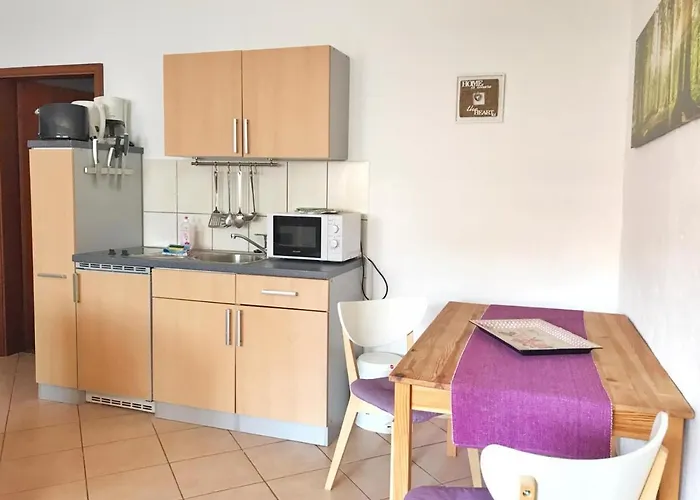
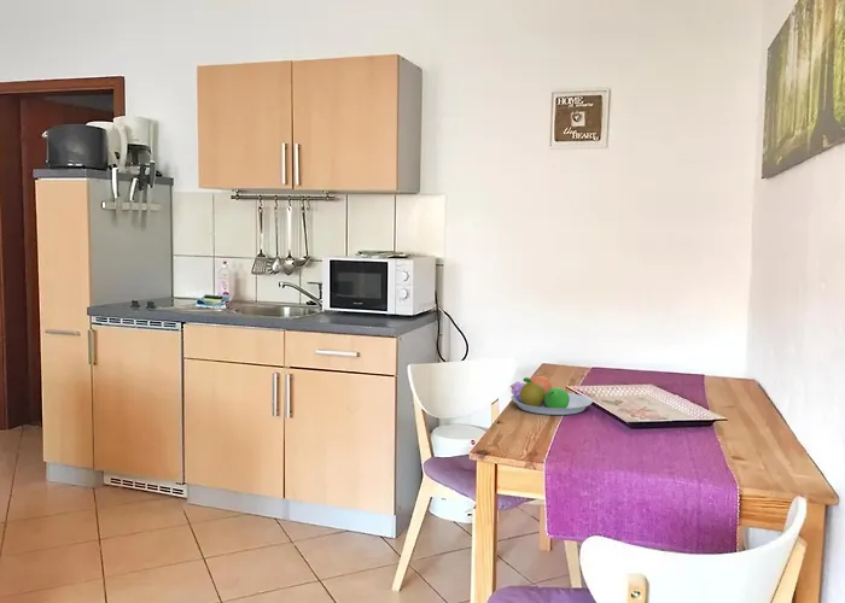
+ fruit bowl [509,374,594,416]
